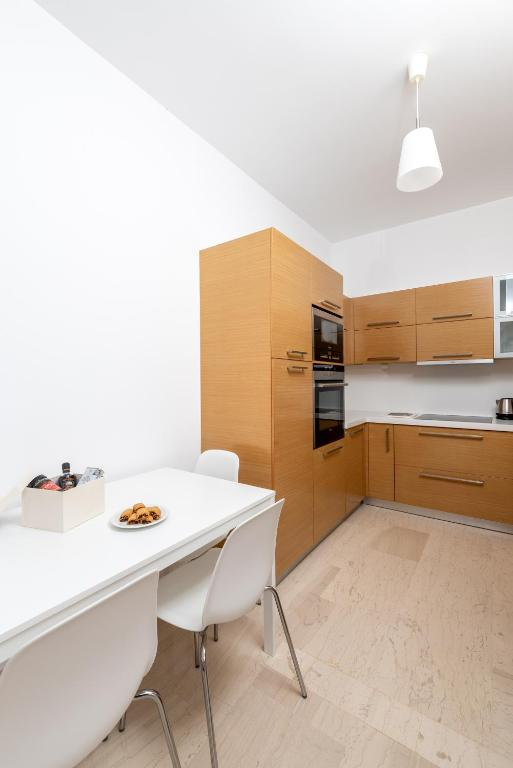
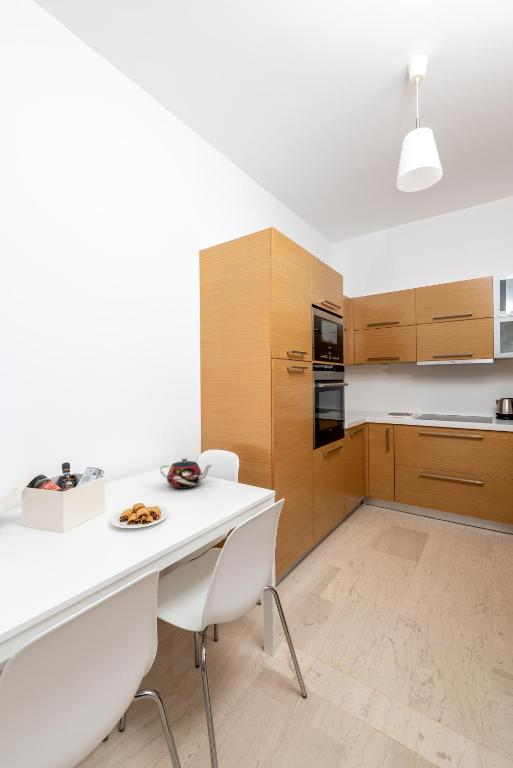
+ teapot [159,457,214,490]
